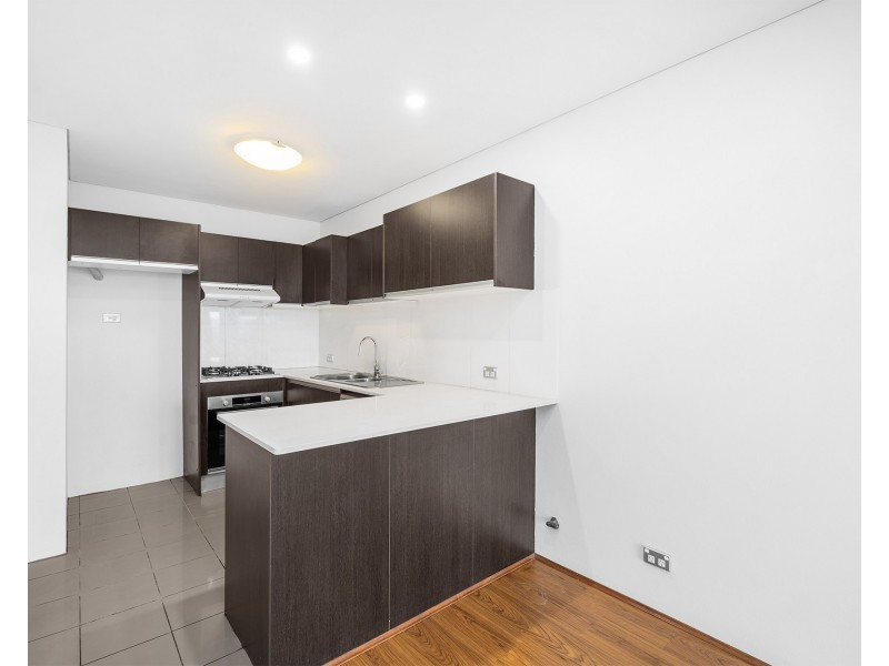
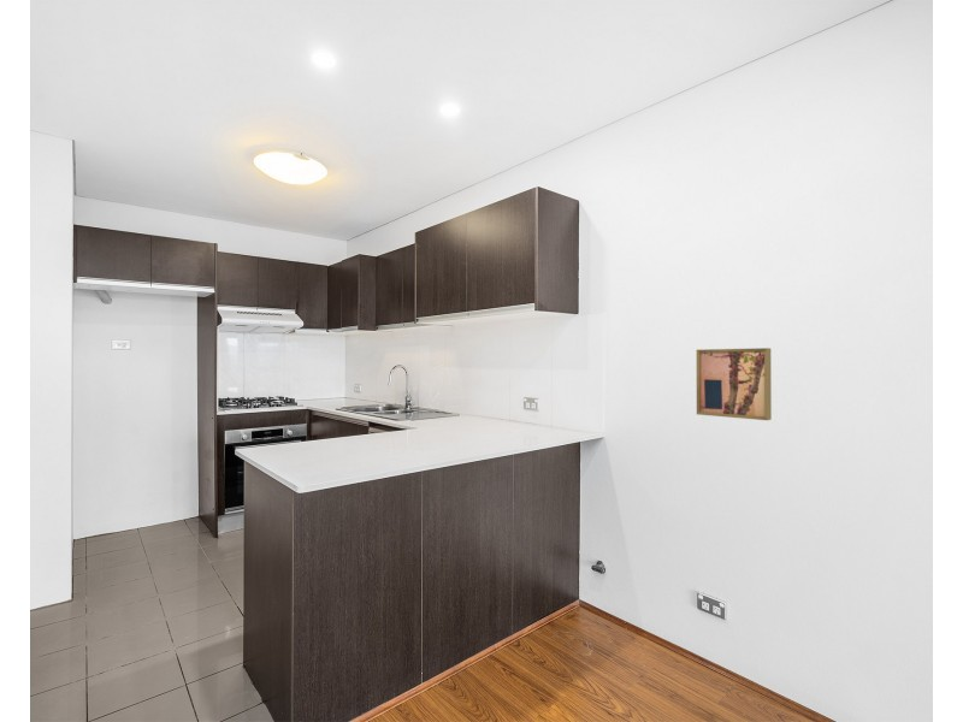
+ wall art [696,347,773,421]
